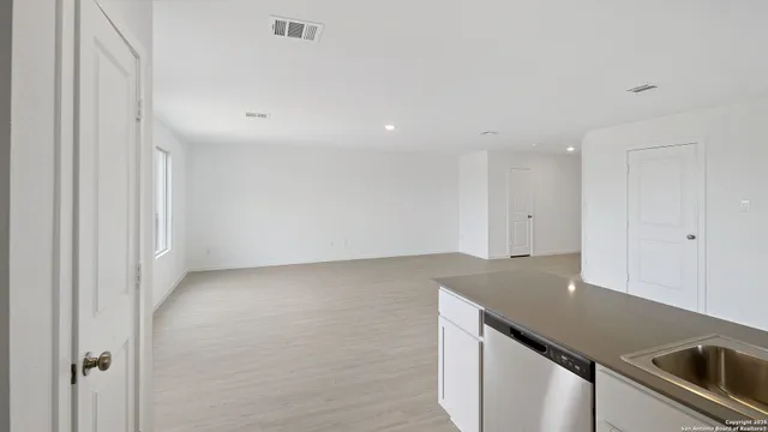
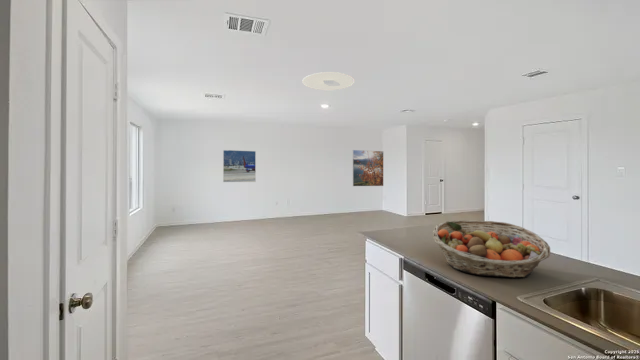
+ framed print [352,149,384,187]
+ fruit basket [432,219,552,278]
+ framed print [222,149,257,183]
+ ceiling light [302,71,356,91]
